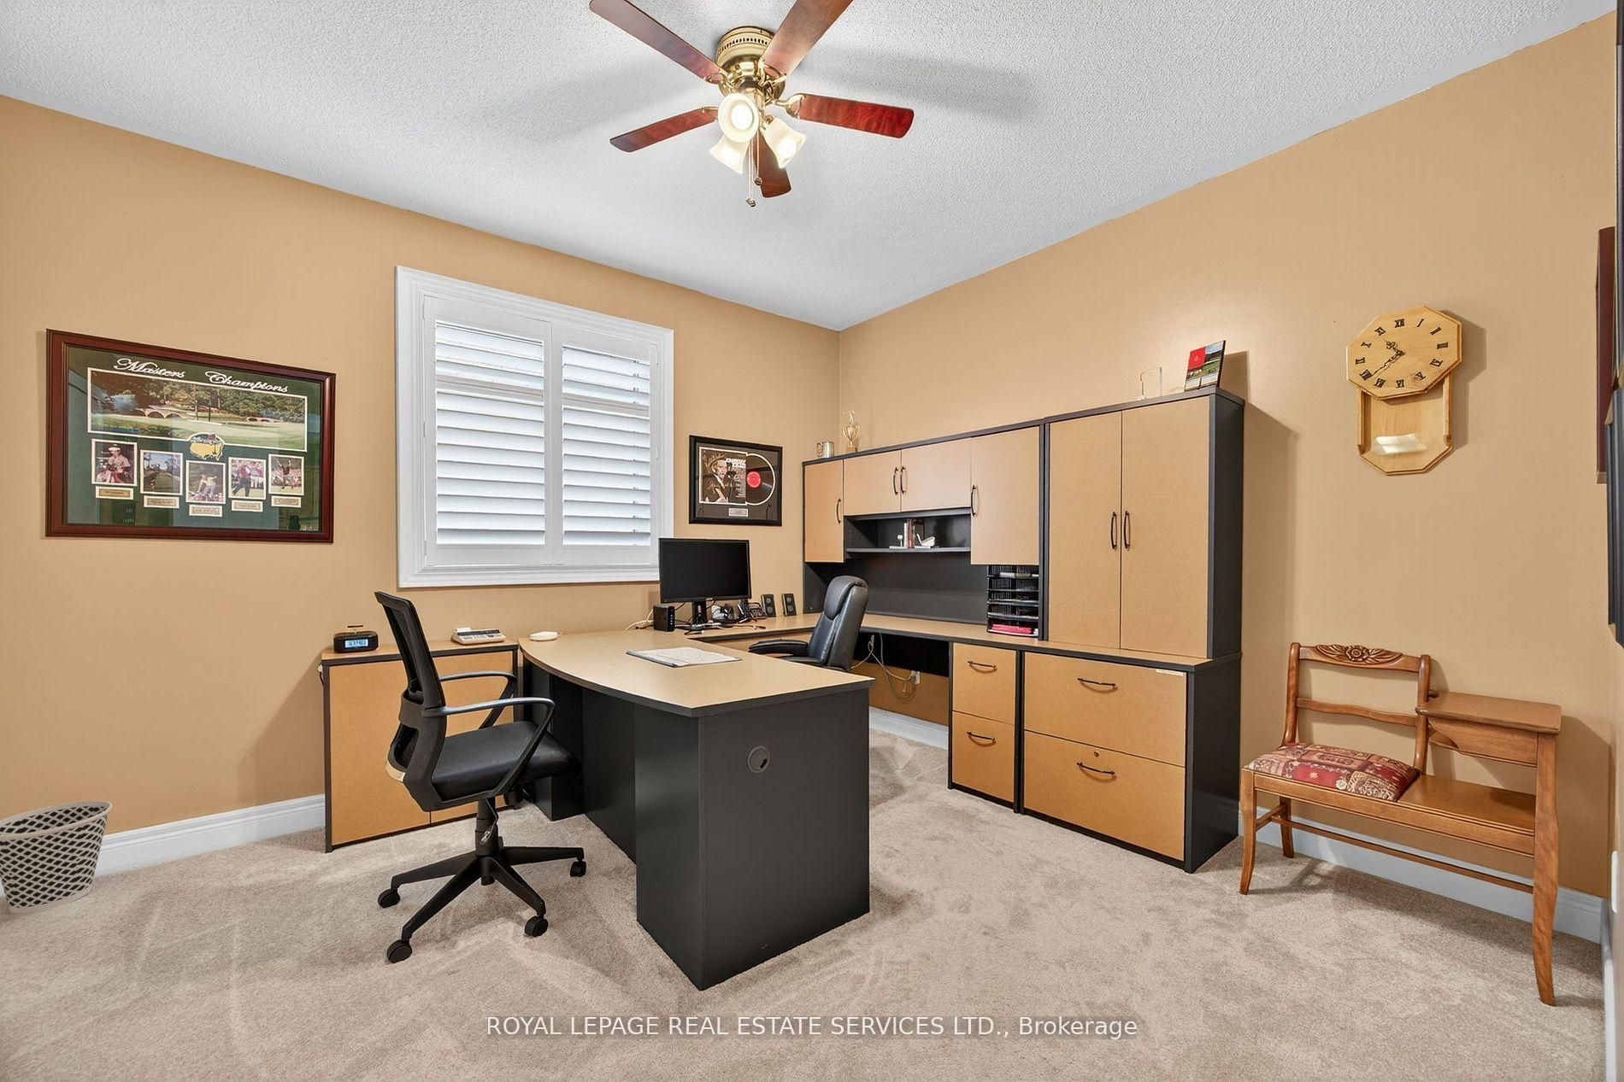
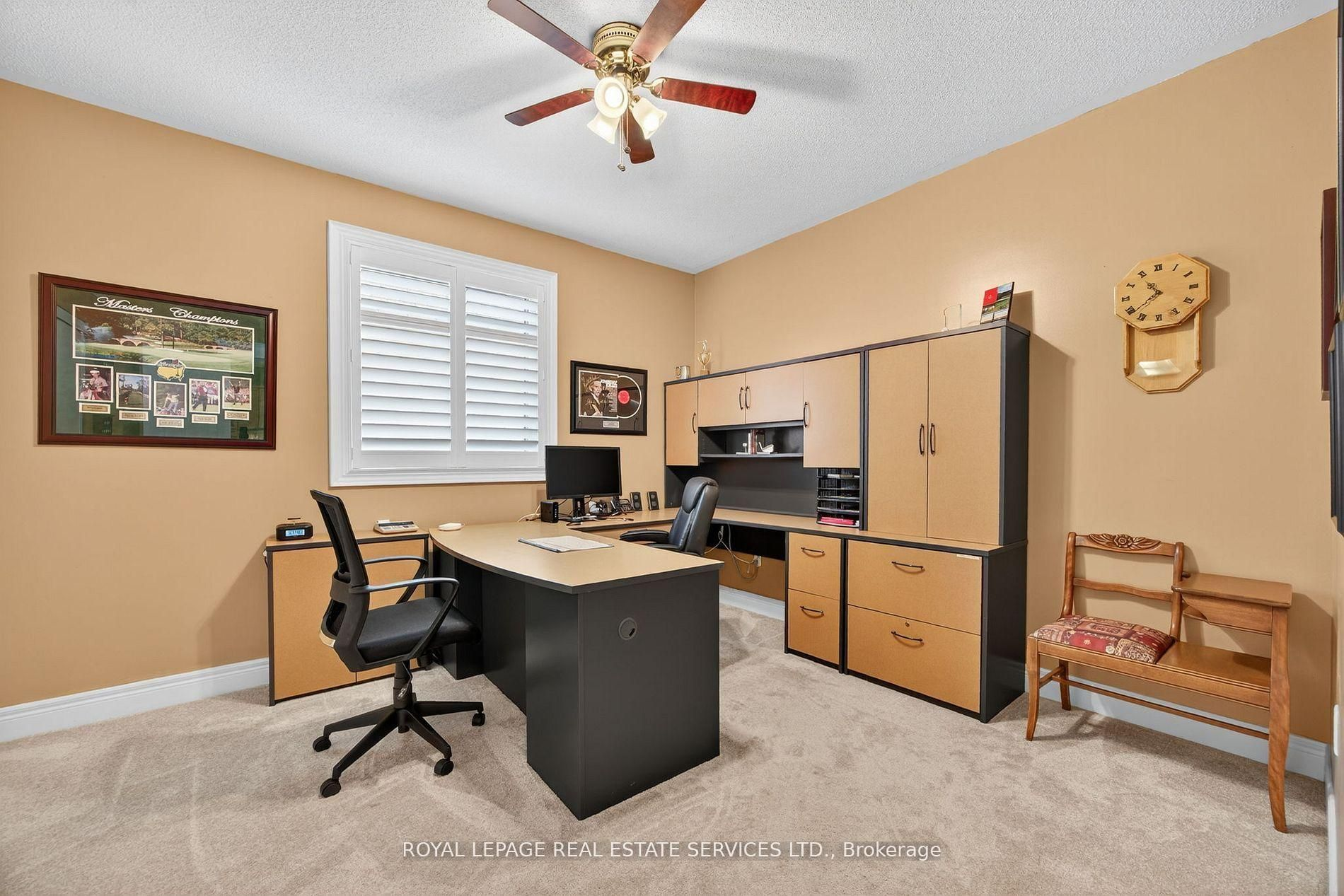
- wastebasket [0,799,112,914]
